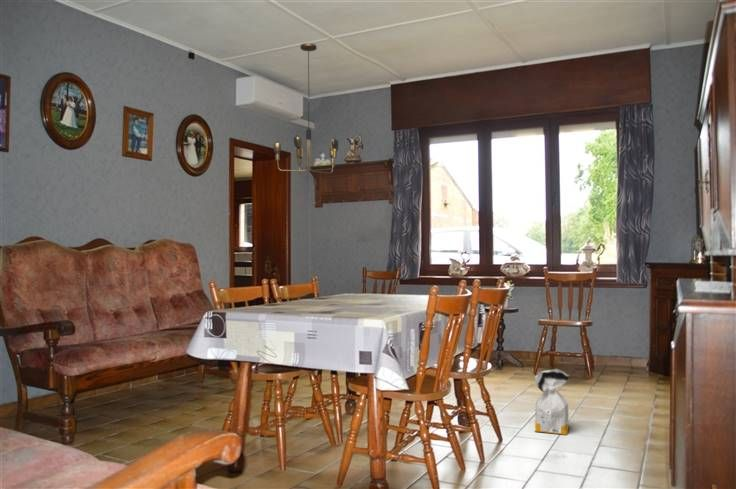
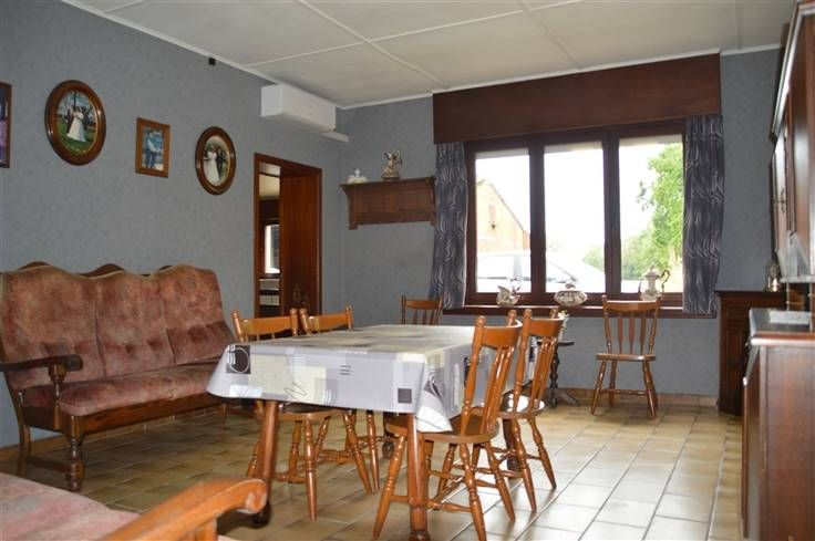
- bag [534,368,570,436]
- light fixture [273,42,339,176]
